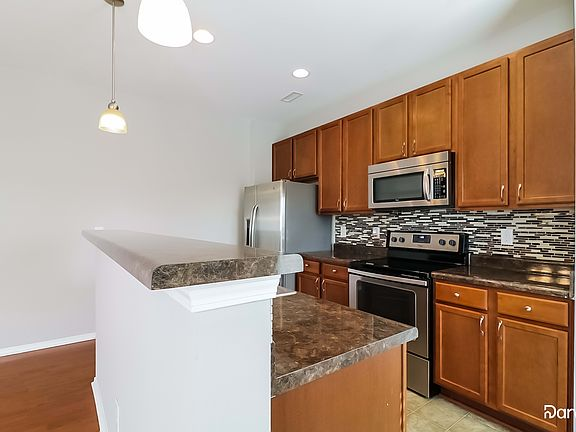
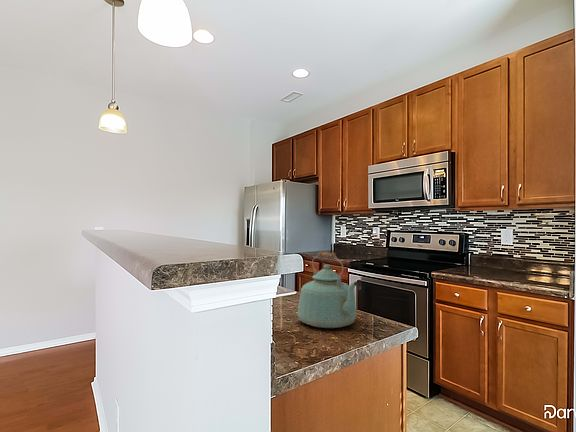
+ kettle [296,250,359,329]
